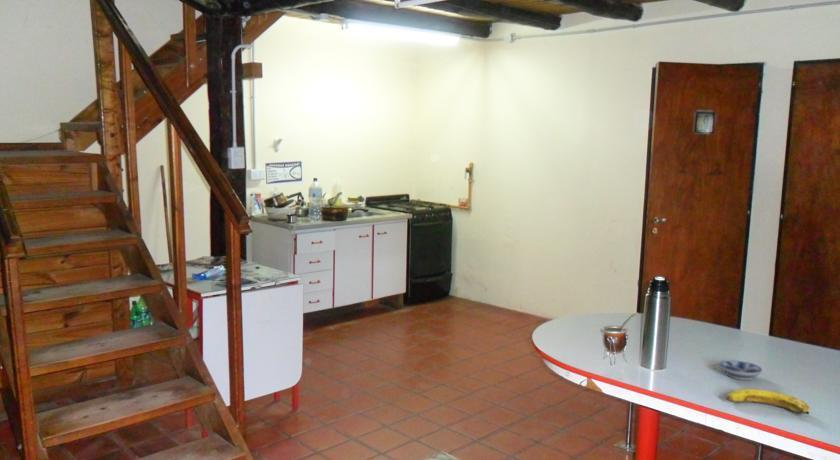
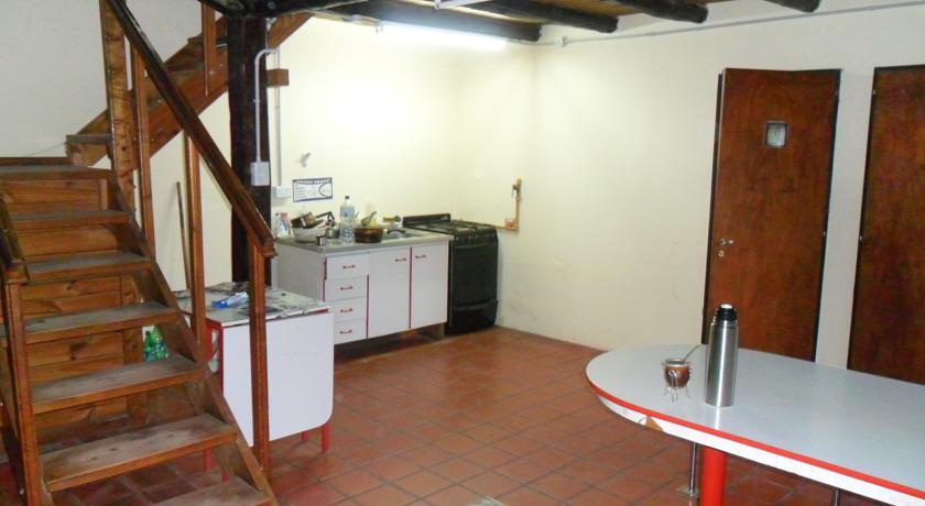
- bowl [718,360,763,381]
- banana [725,388,811,415]
